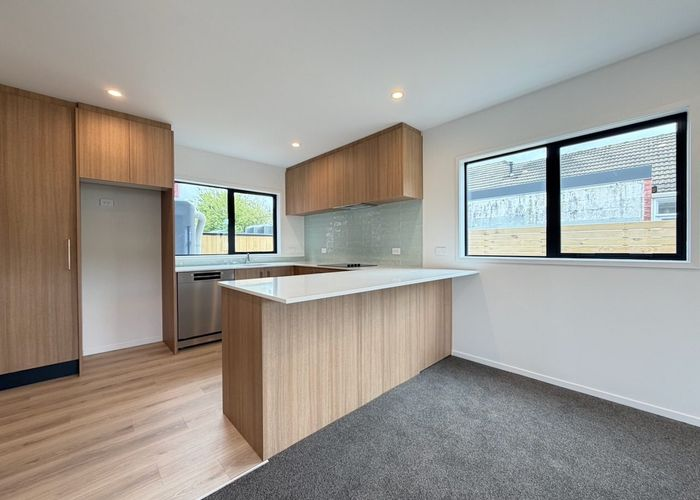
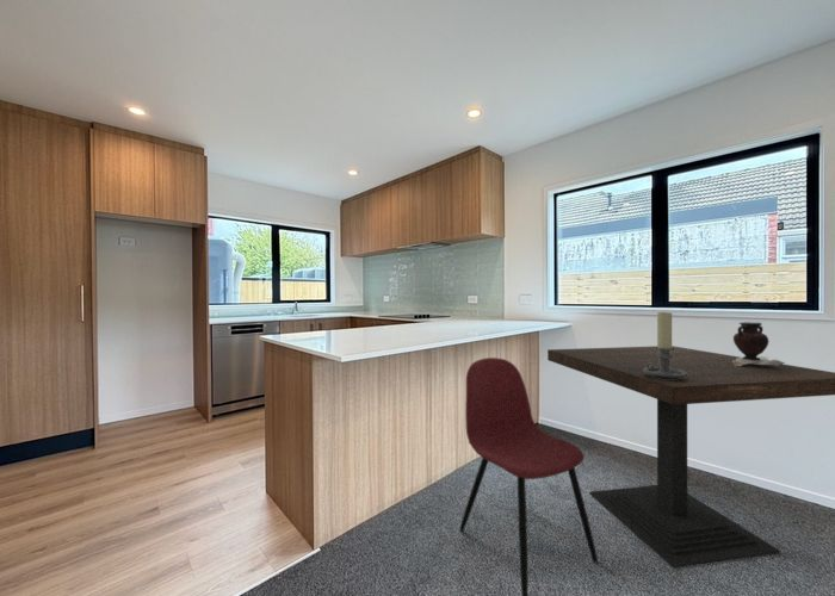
+ dining chair [458,356,599,596]
+ dining table [546,344,835,569]
+ vase [732,321,786,366]
+ candle holder [643,311,687,379]
